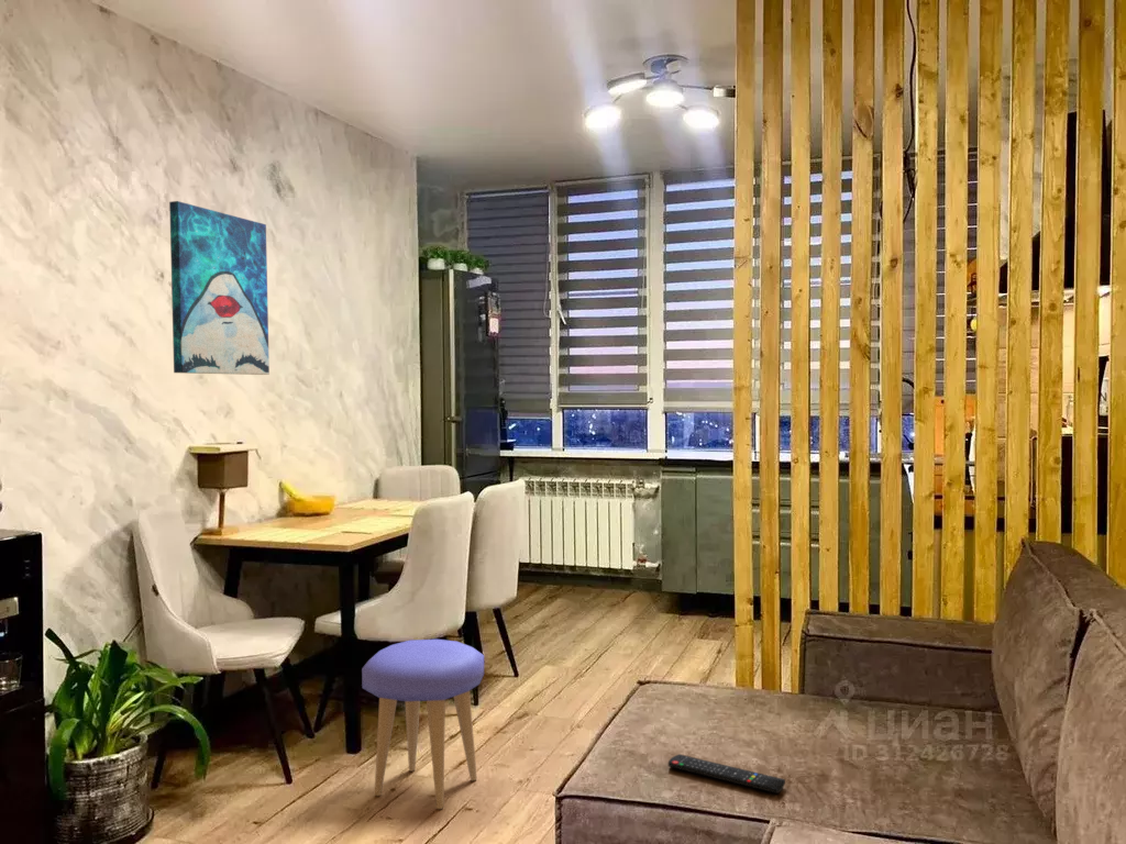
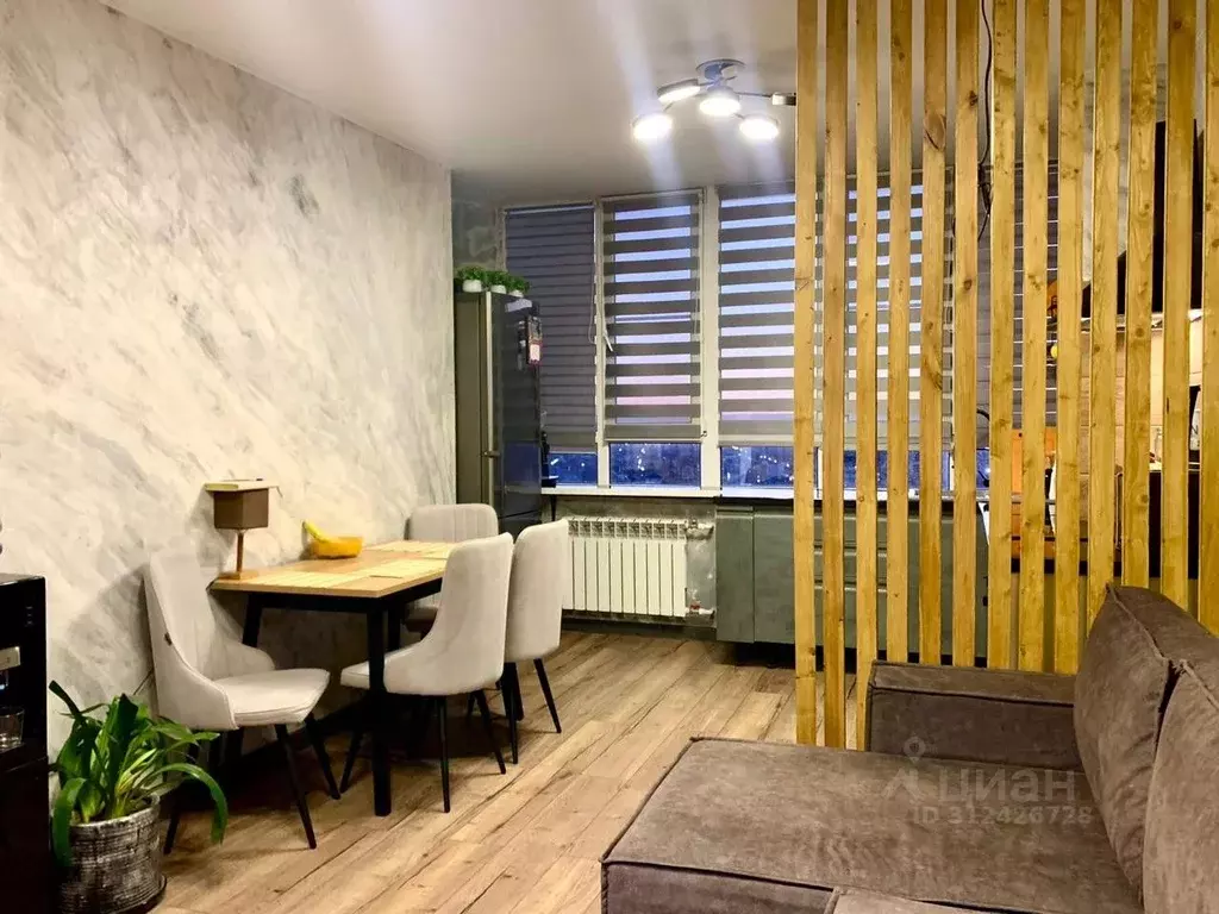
- remote control [667,753,786,795]
- stool [361,638,485,810]
- wall art [168,200,271,376]
